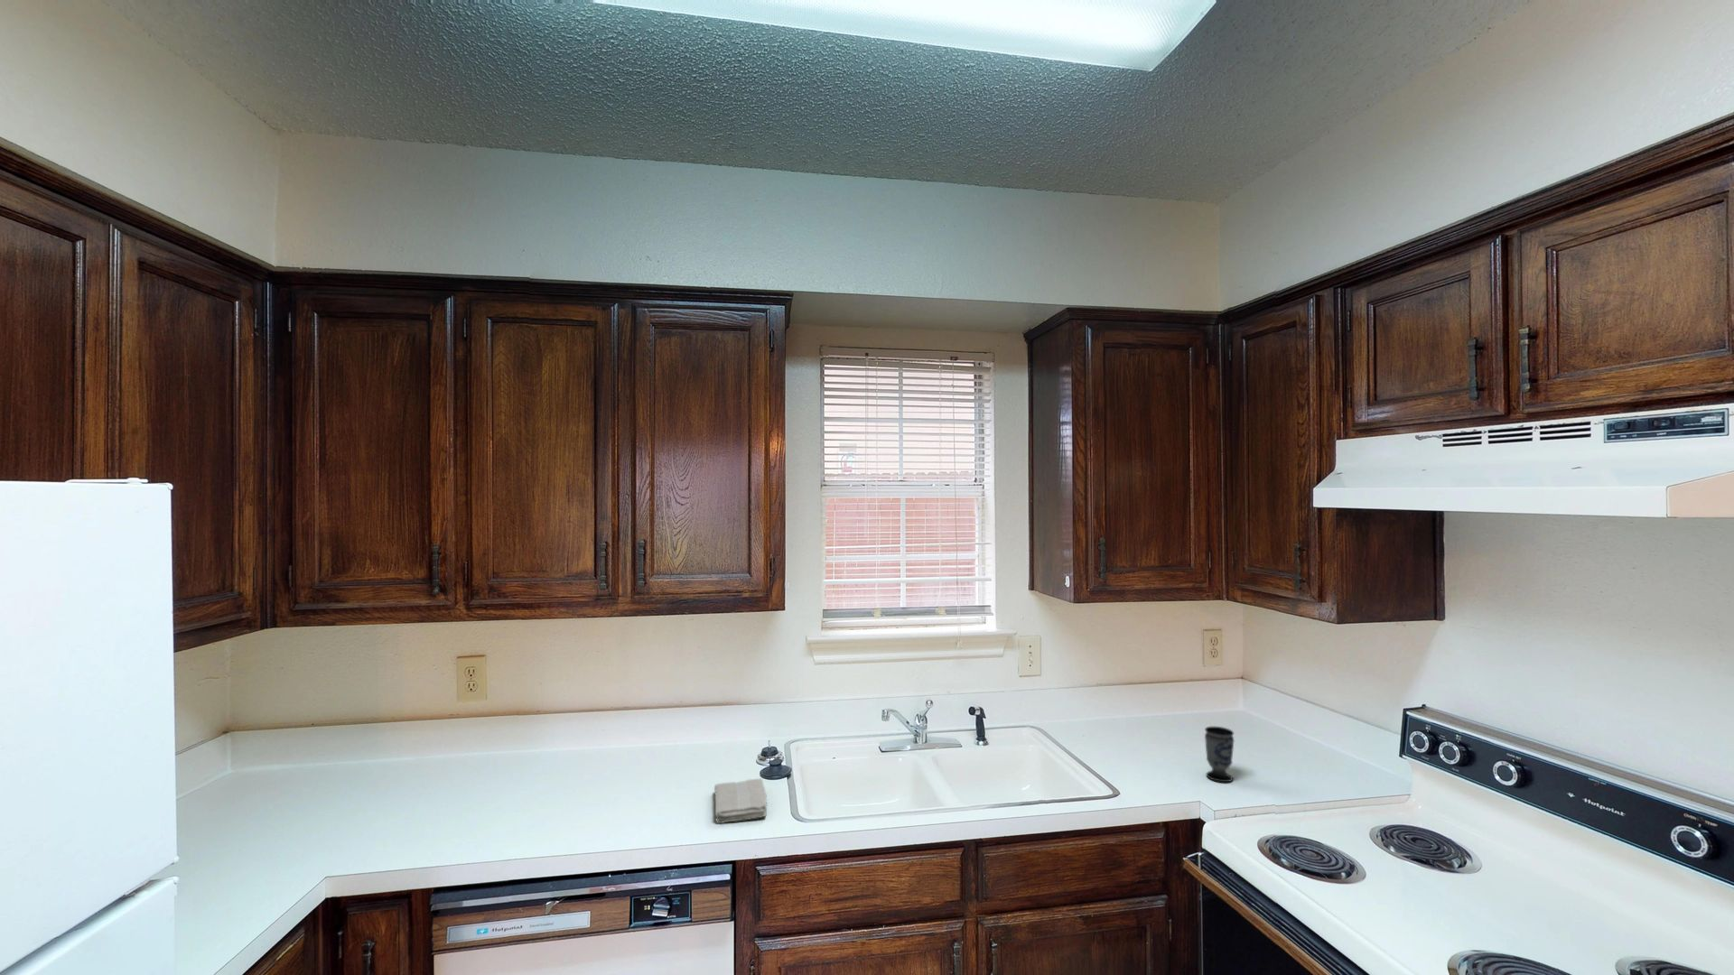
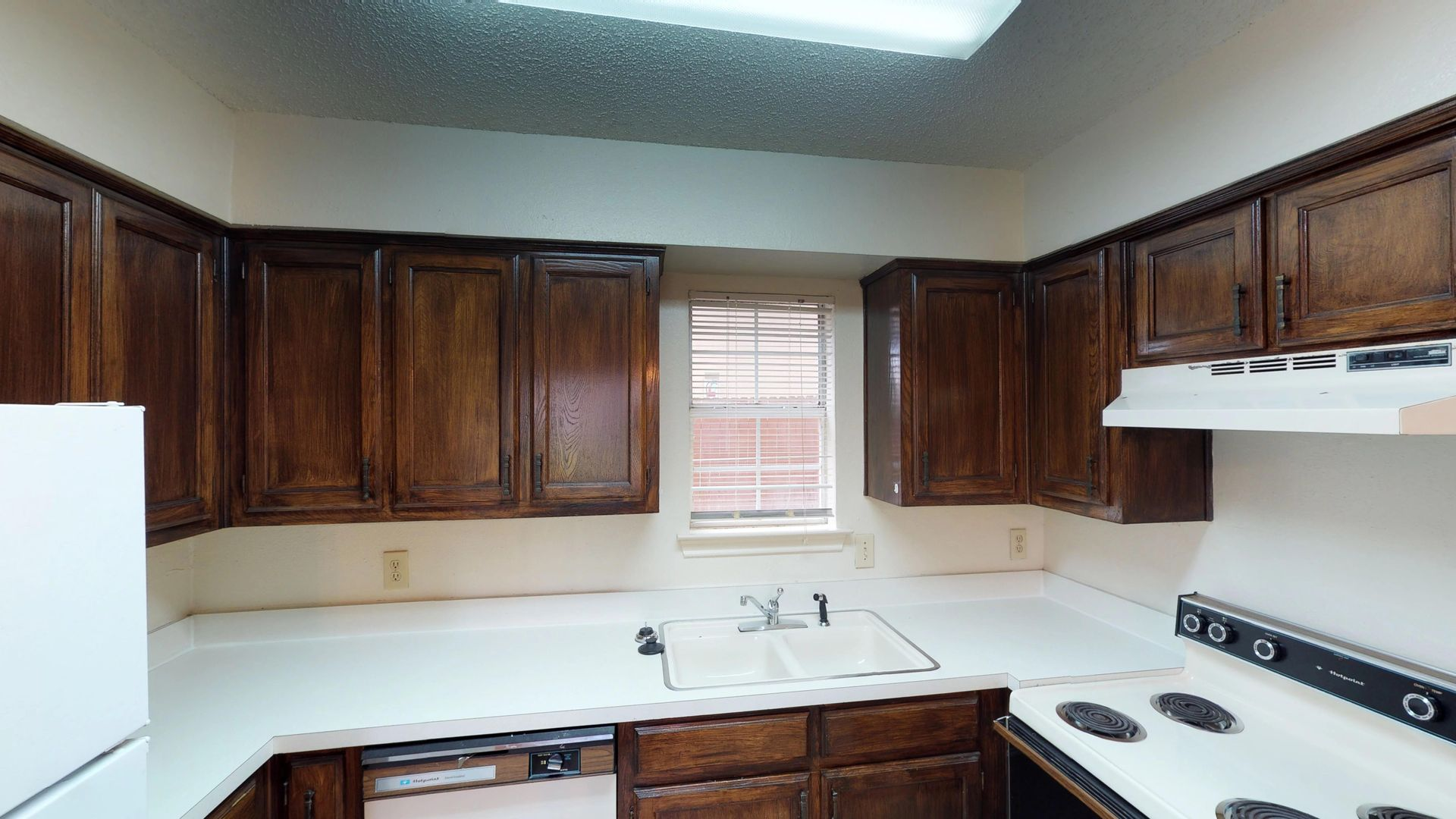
- washcloth [713,777,768,824]
- cup [1204,726,1235,782]
